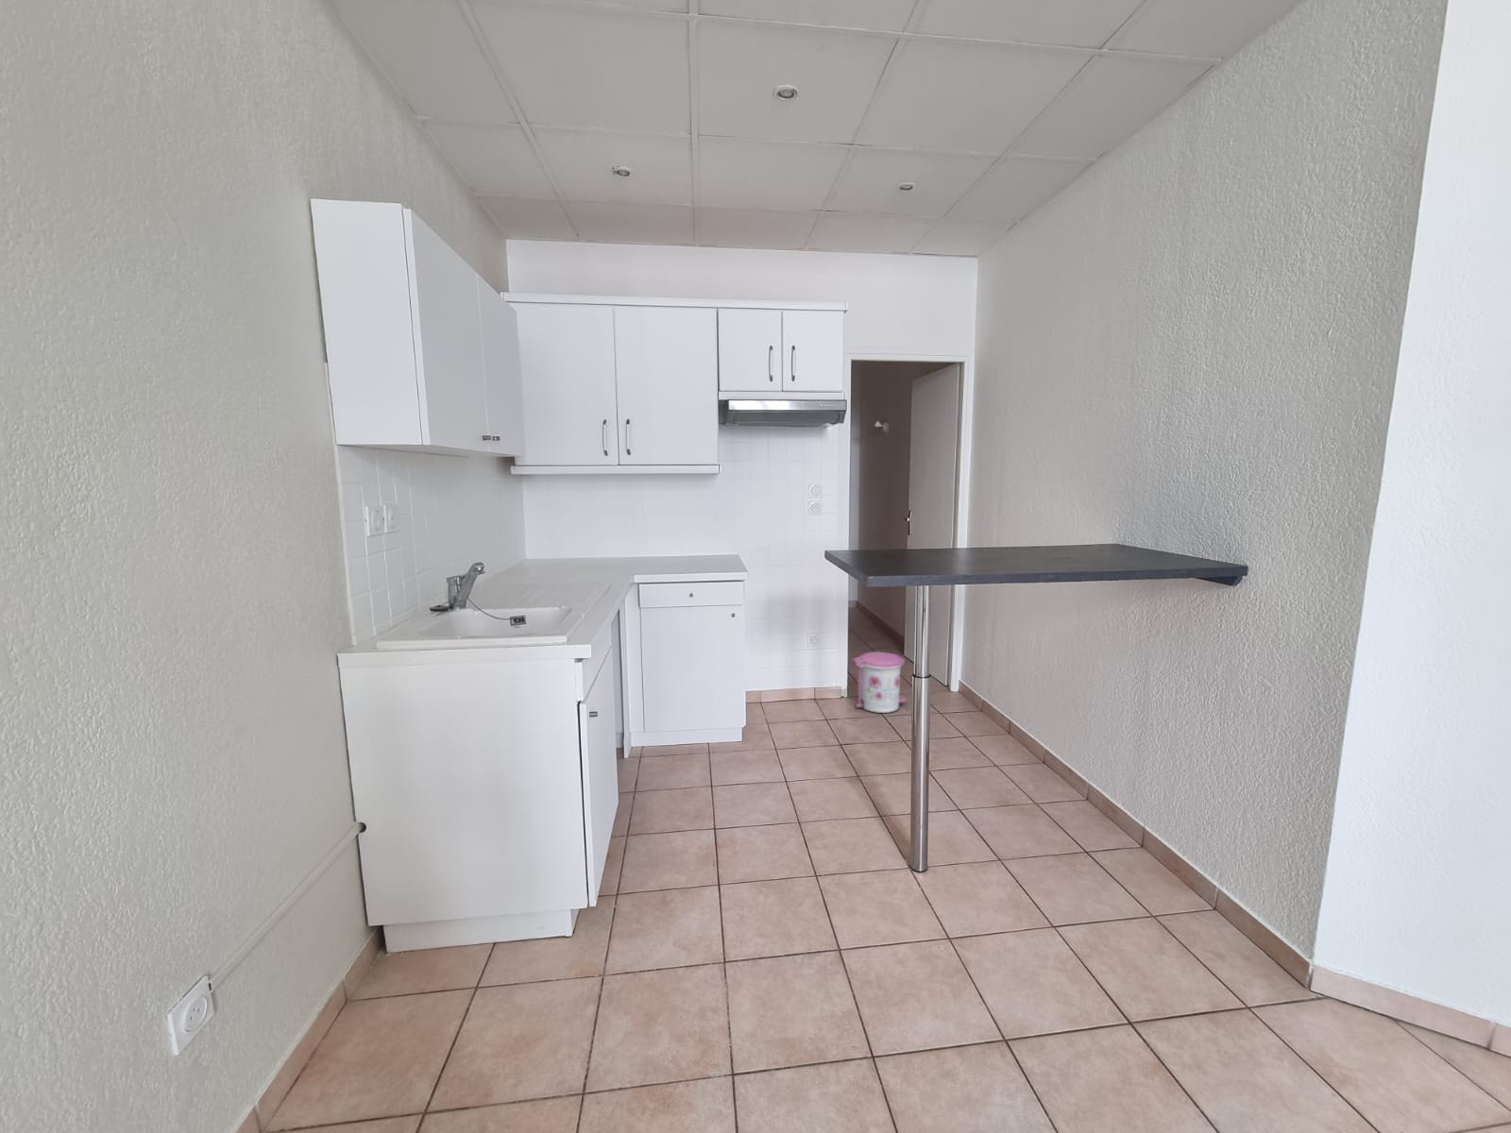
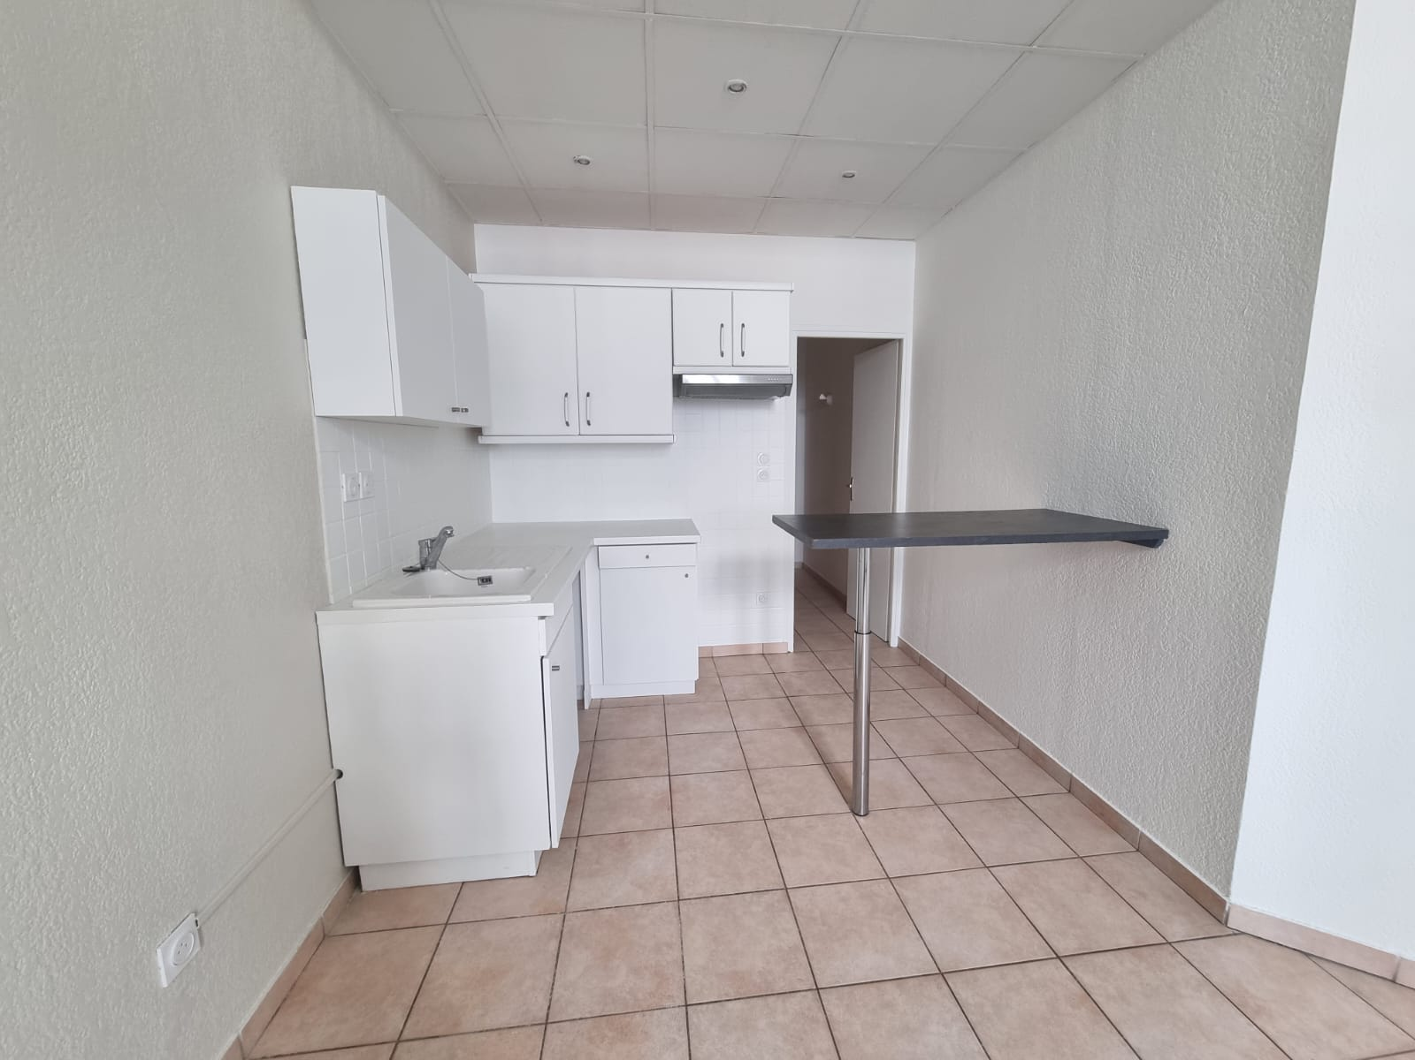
- trash can [851,651,907,714]
